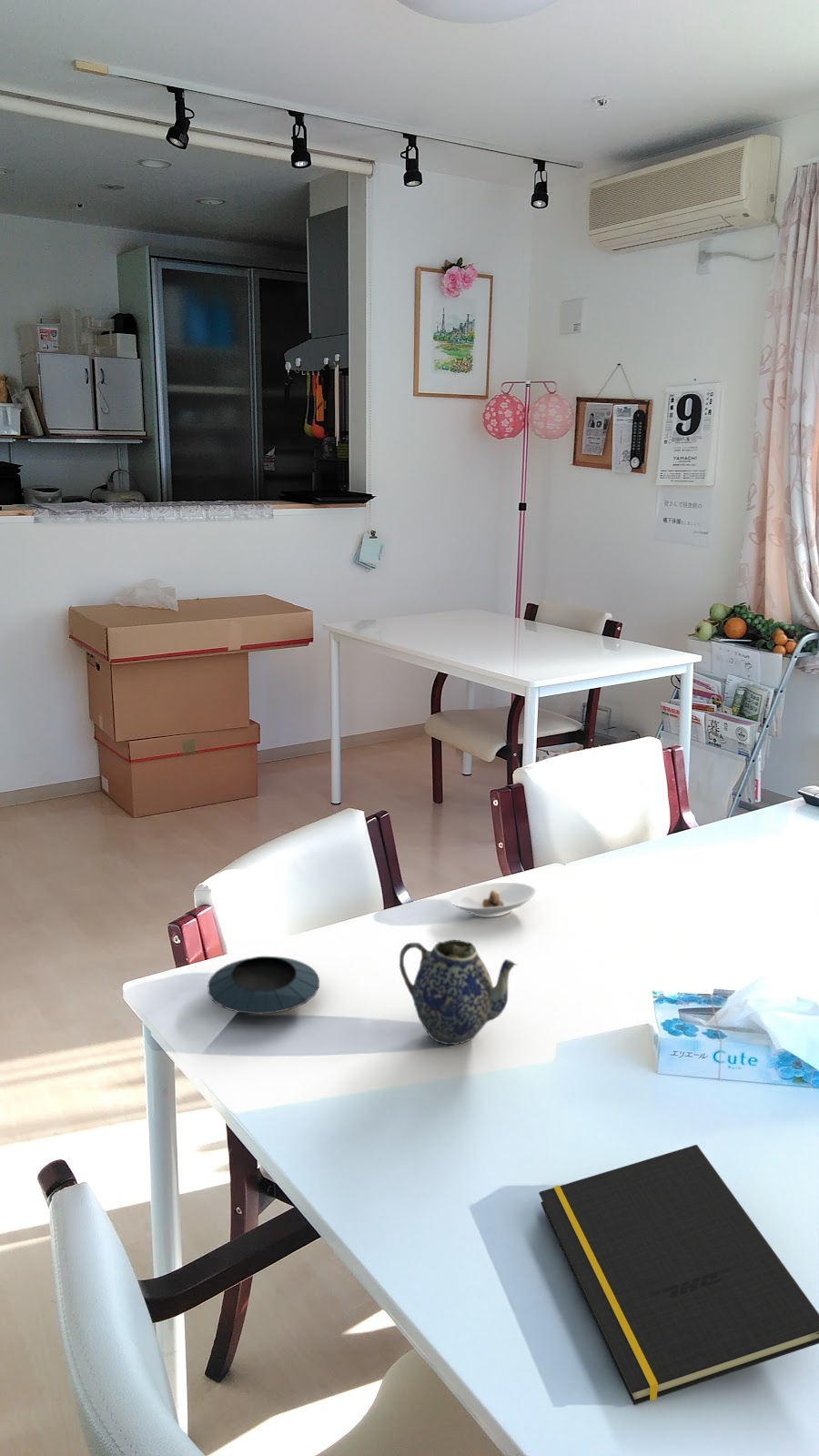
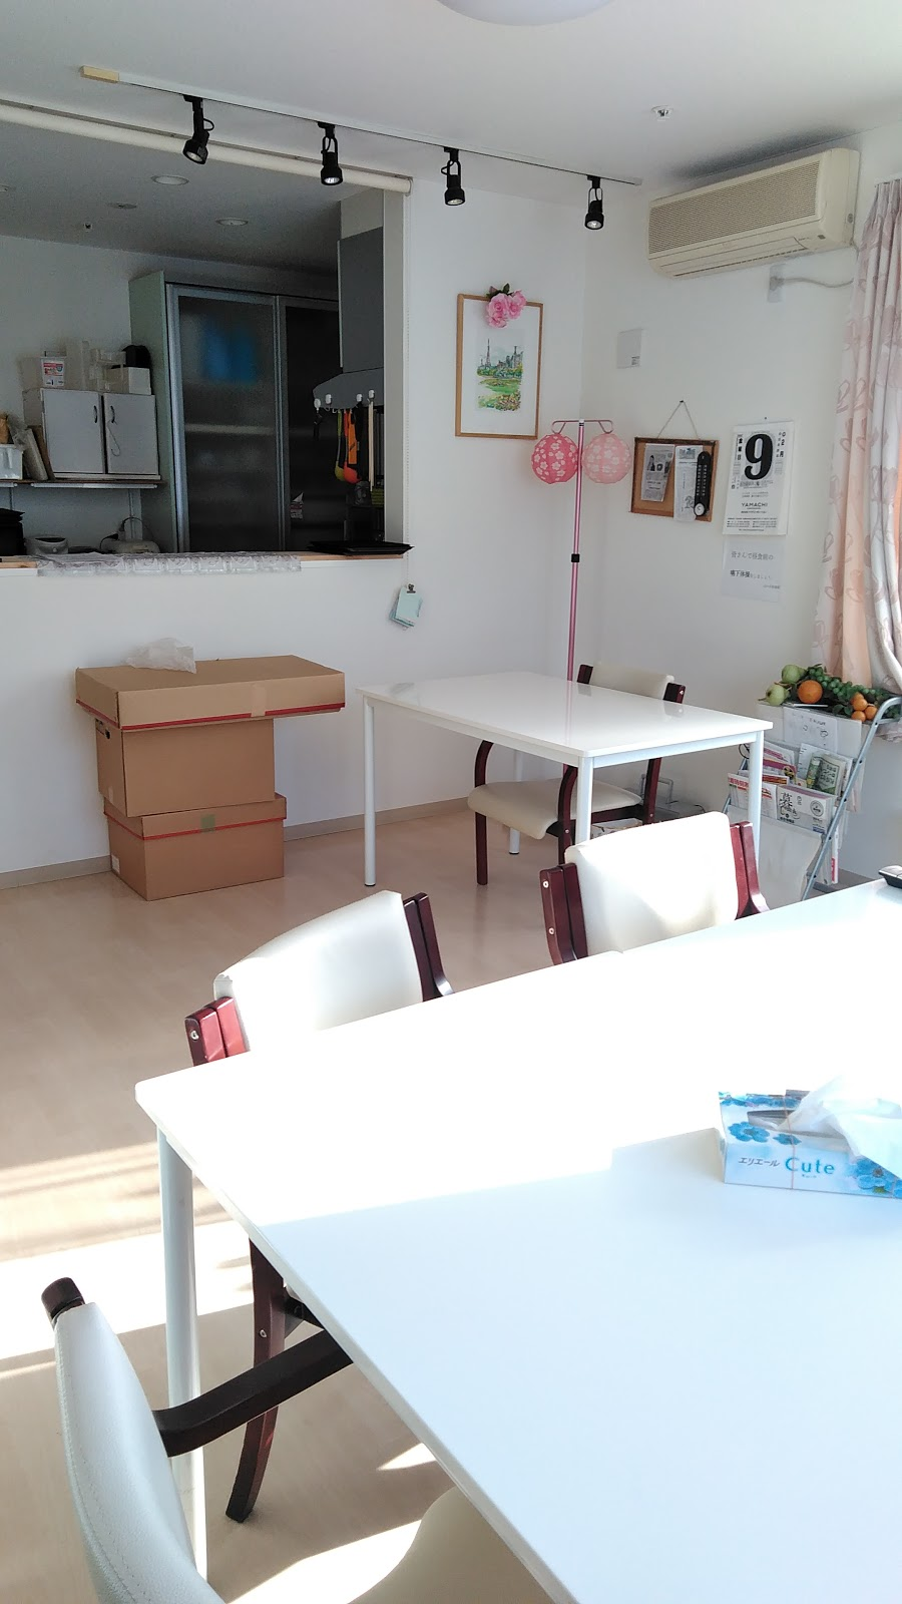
- saucer [449,882,537,918]
- teapot [399,939,519,1046]
- saucer [207,955,320,1016]
- notepad [538,1144,819,1406]
